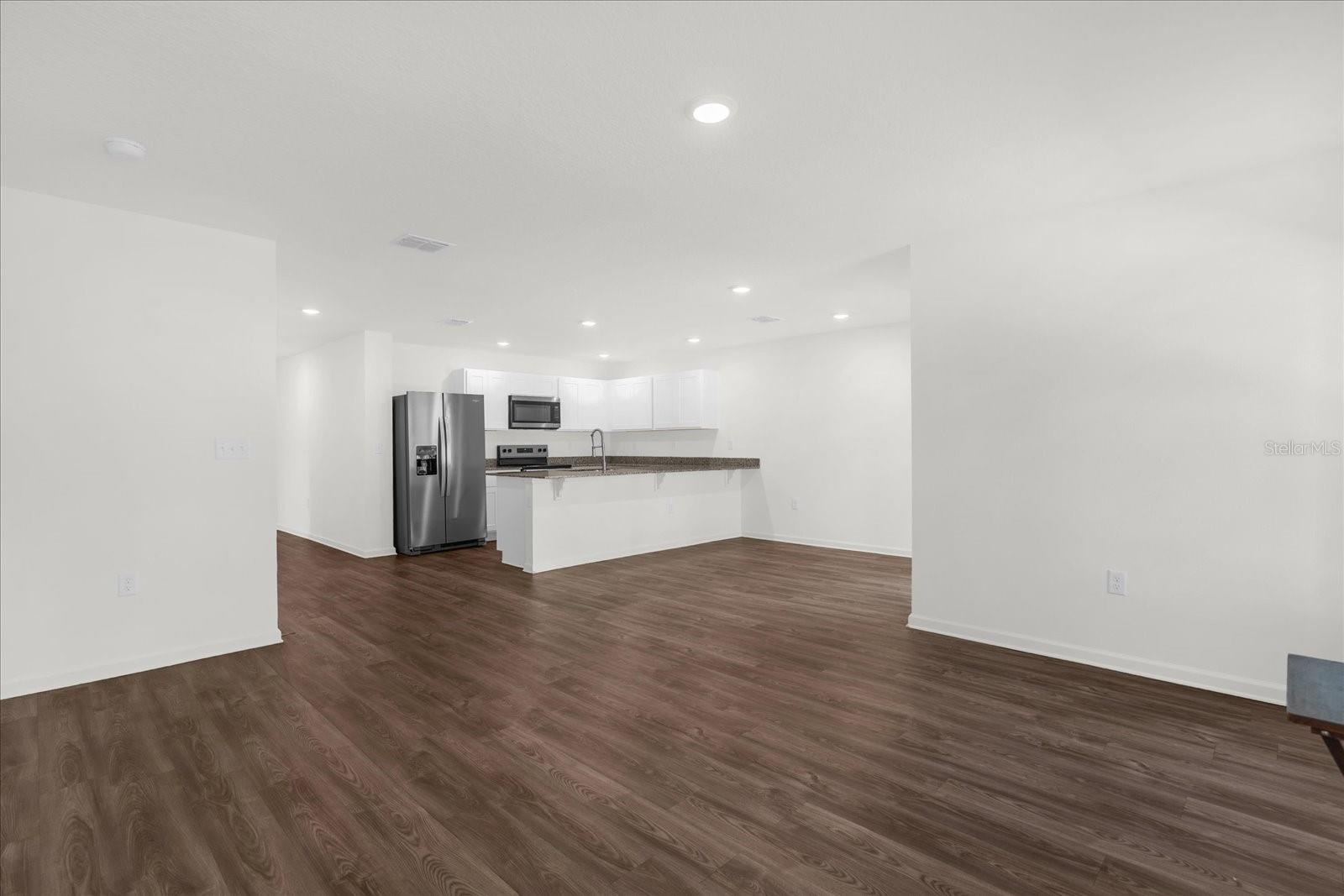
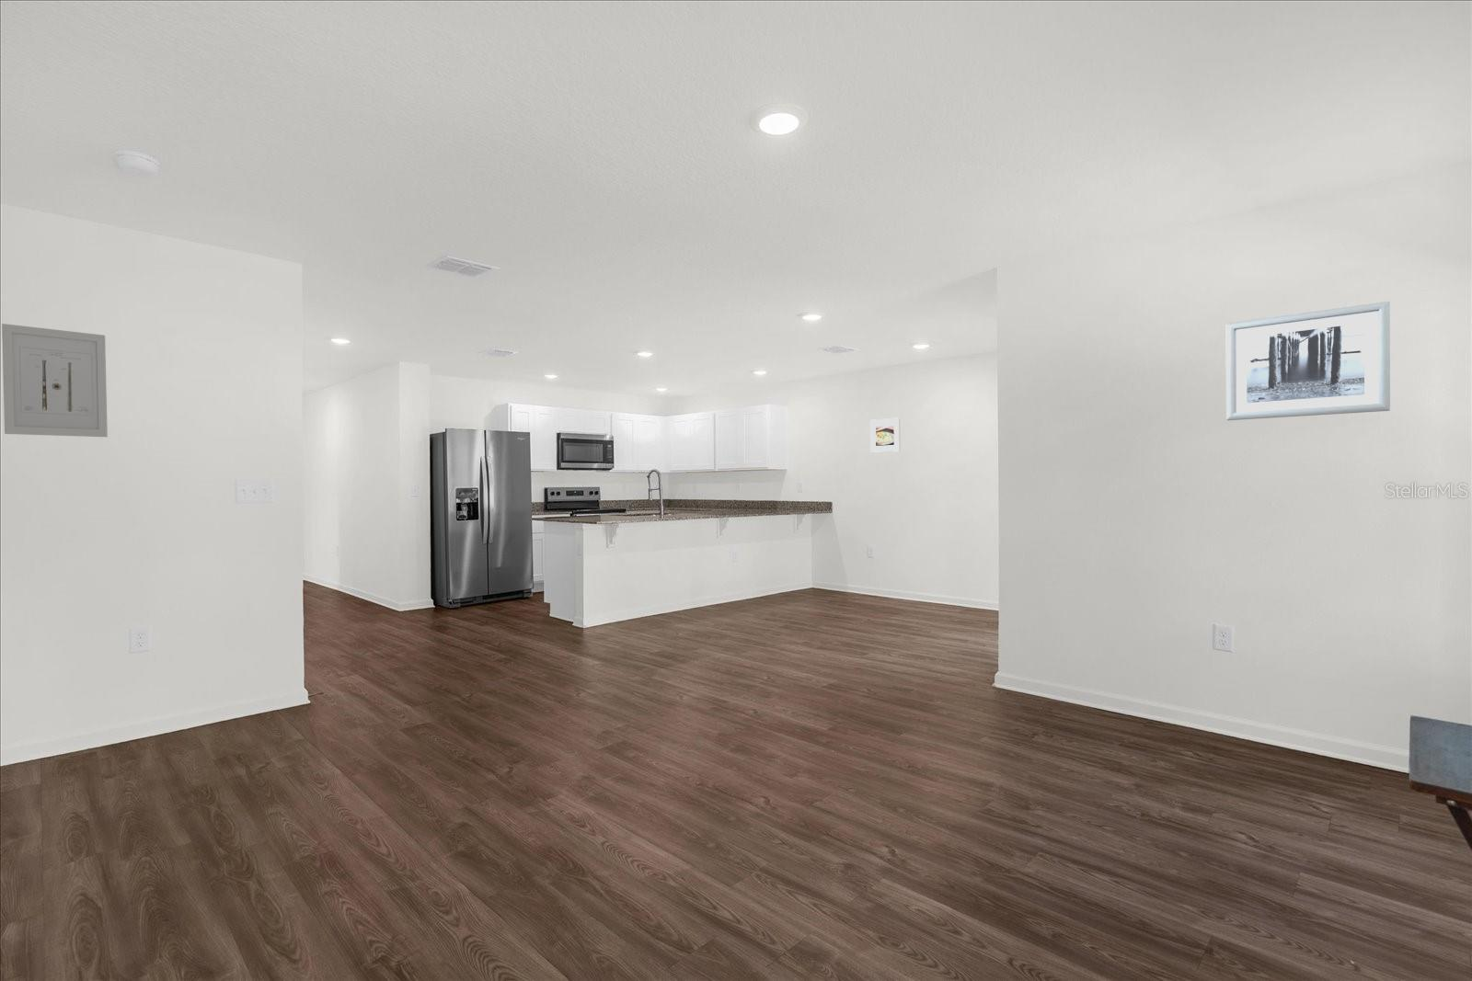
+ wall art [1226,301,1391,422]
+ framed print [870,416,900,453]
+ wall art [1,323,108,438]
